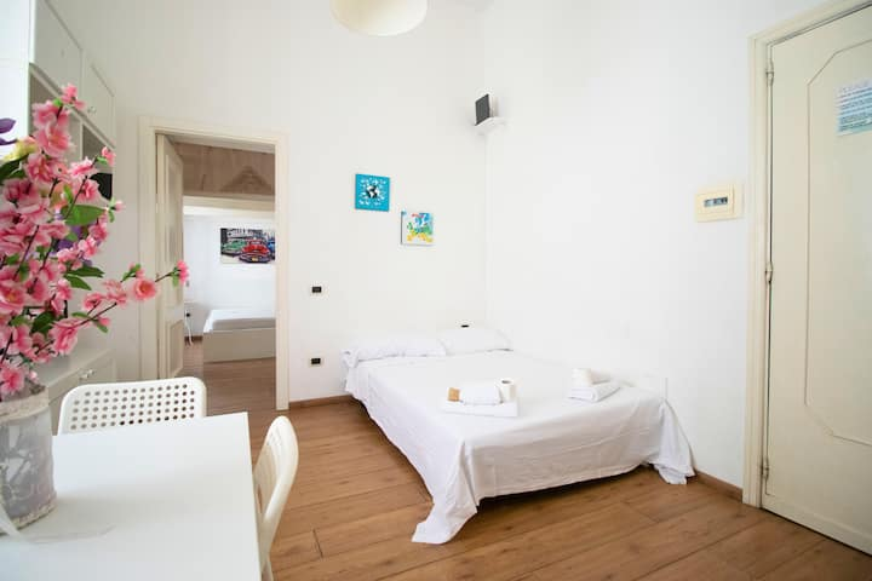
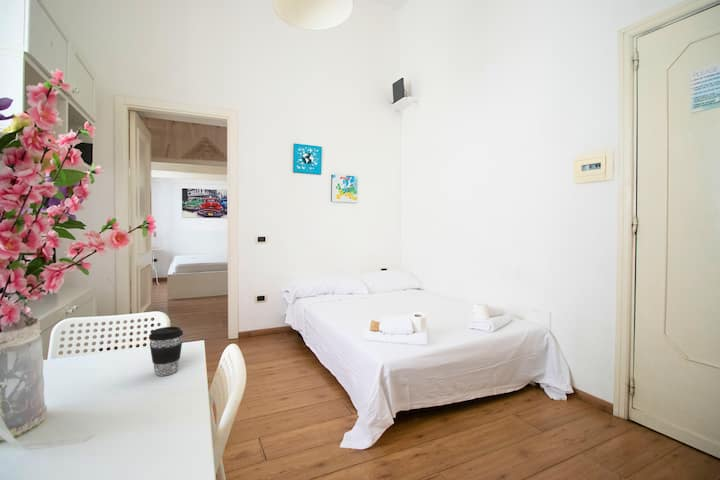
+ coffee cup [148,326,184,377]
